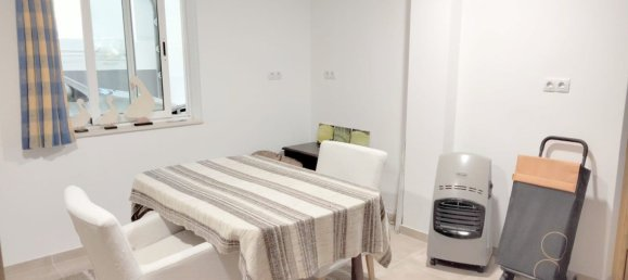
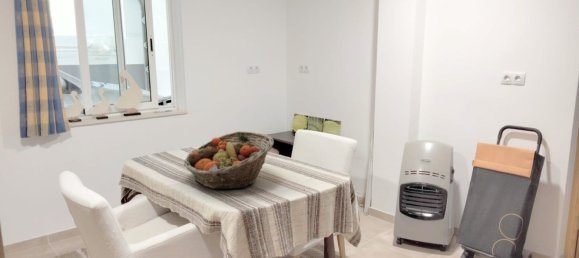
+ fruit basket [183,131,275,190]
